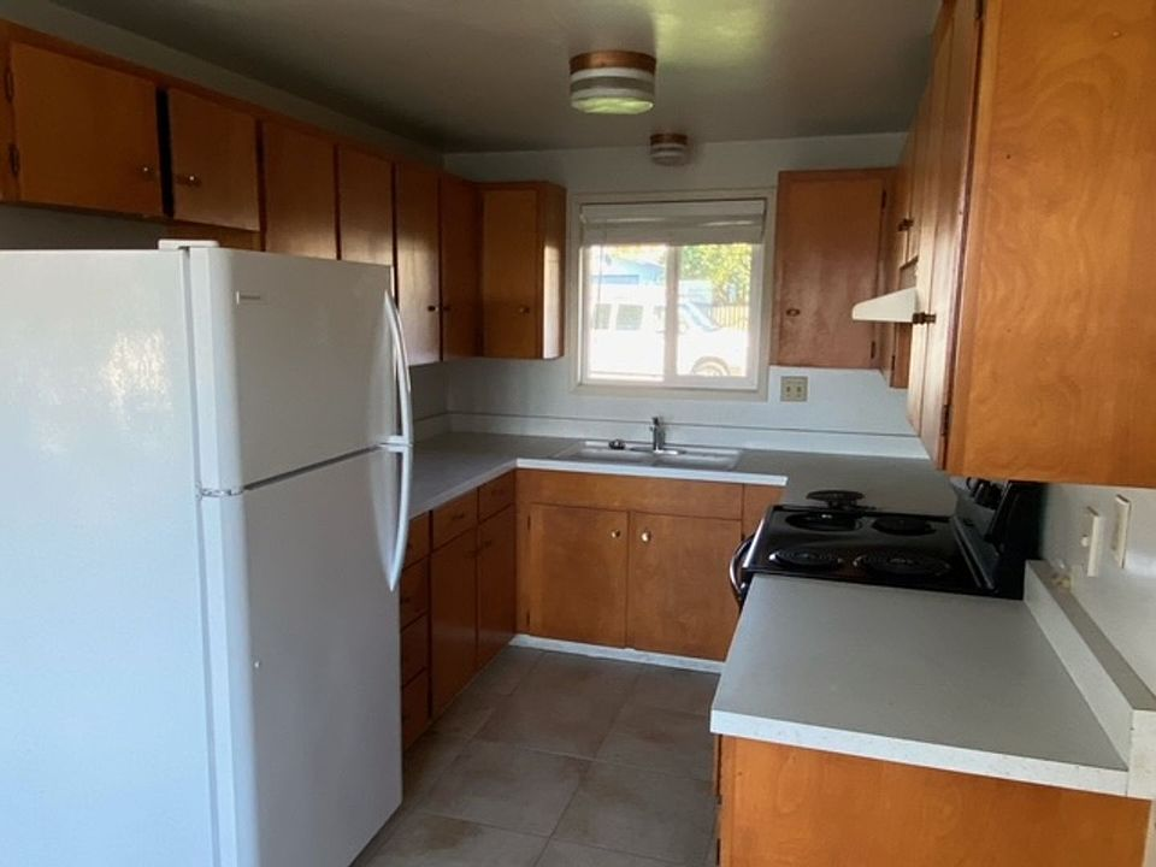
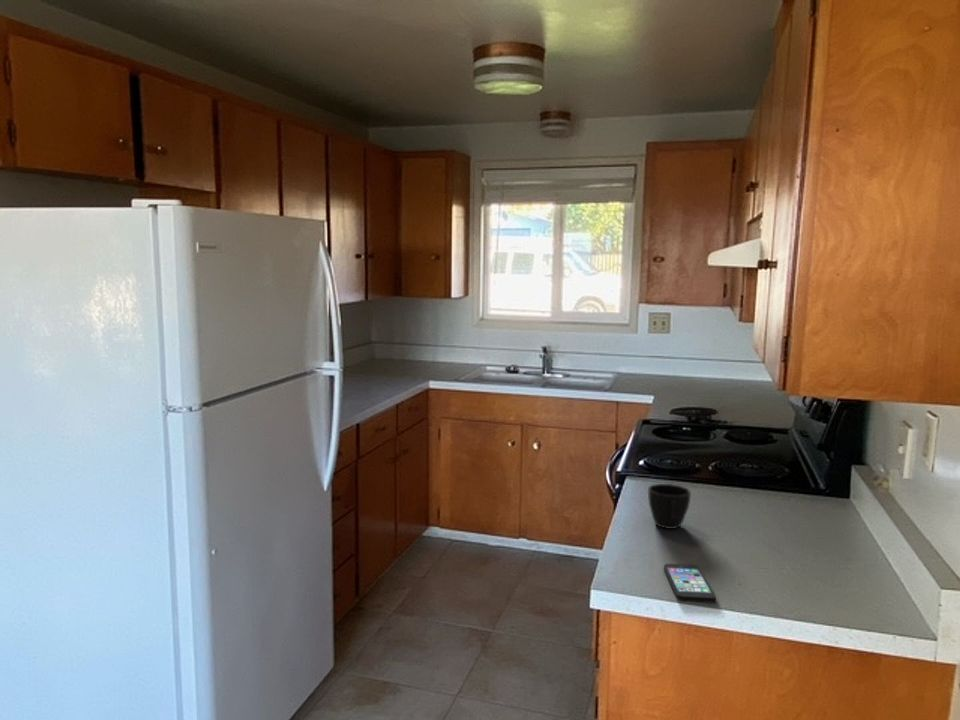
+ cup [647,483,692,530]
+ smartphone [663,563,717,604]
